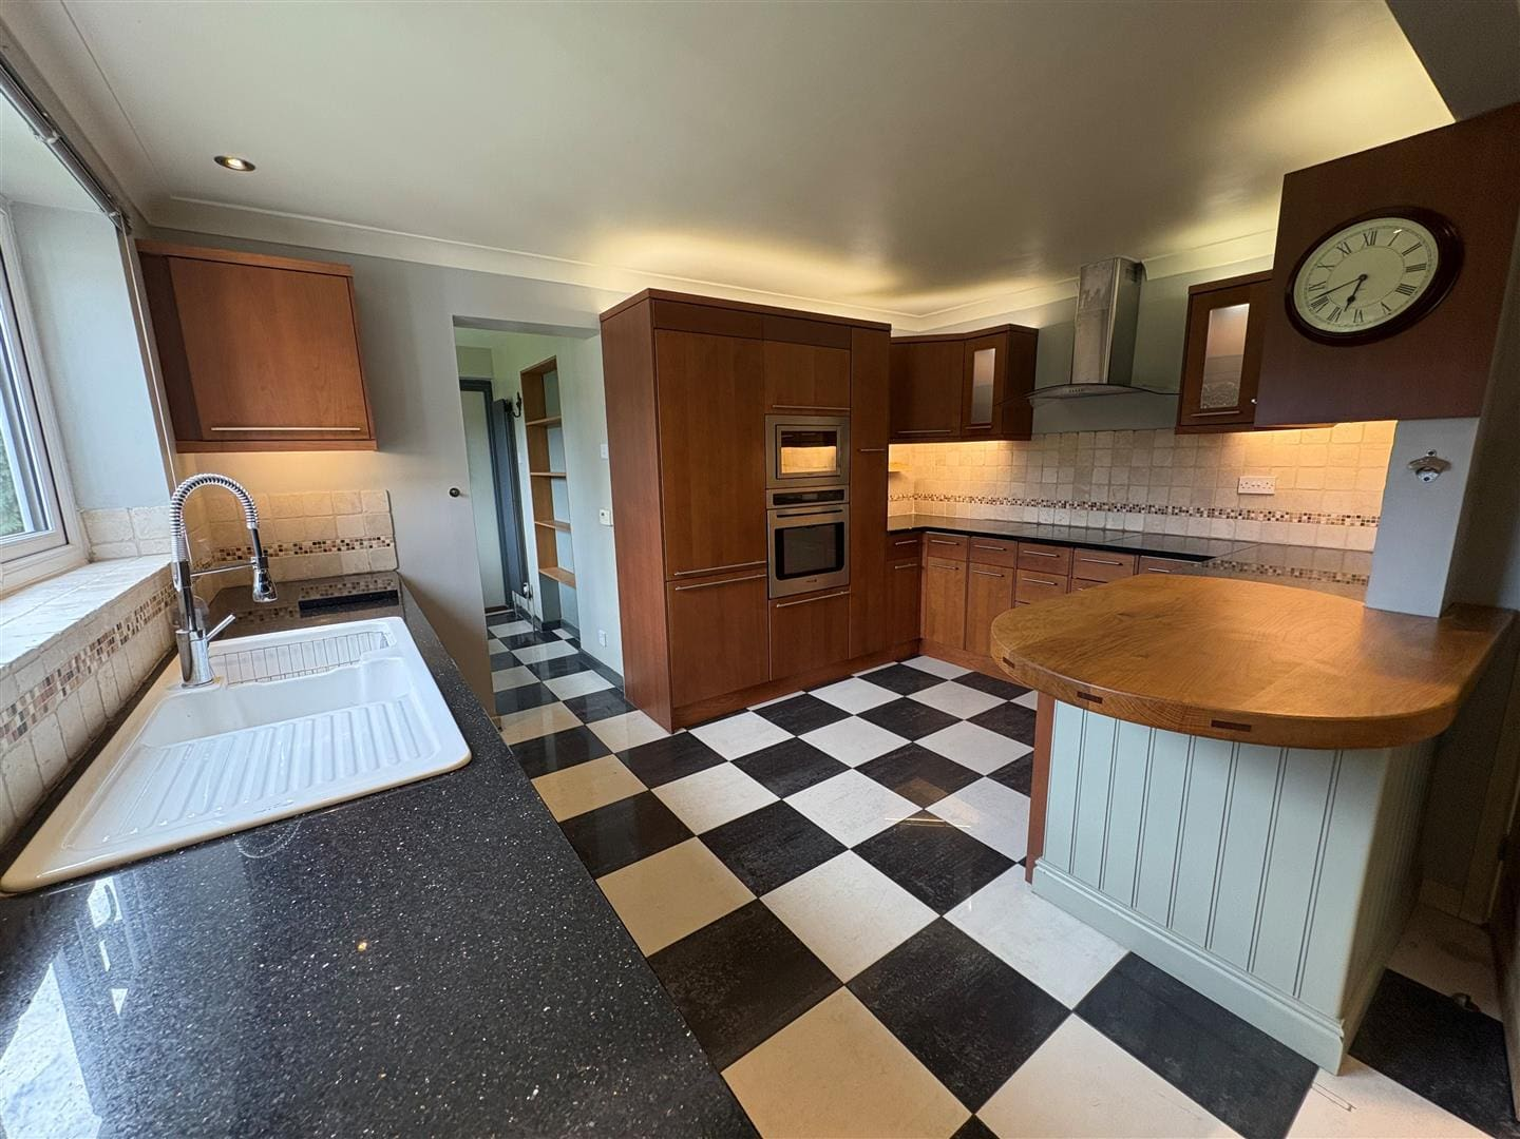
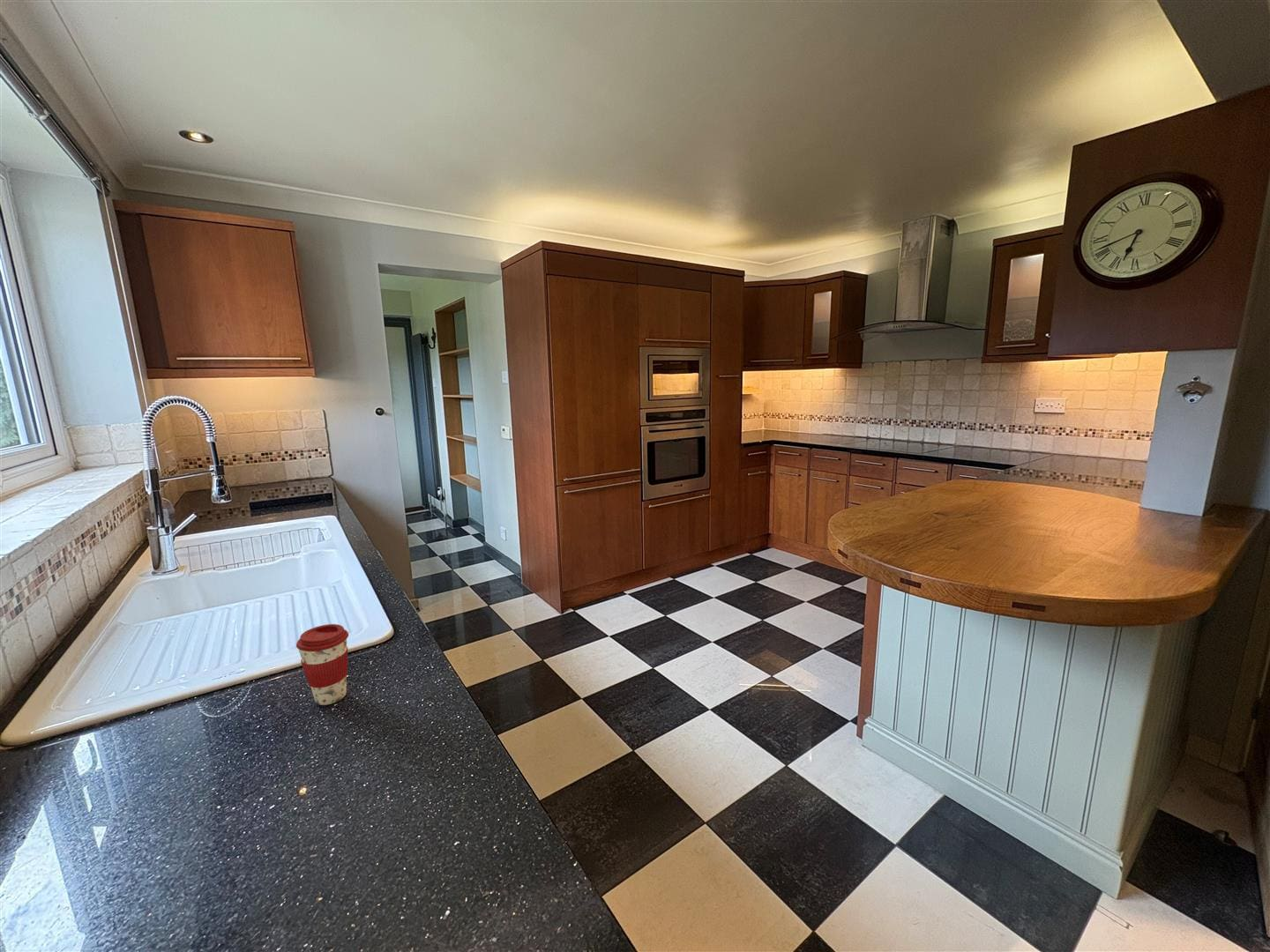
+ coffee cup [295,623,349,706]
